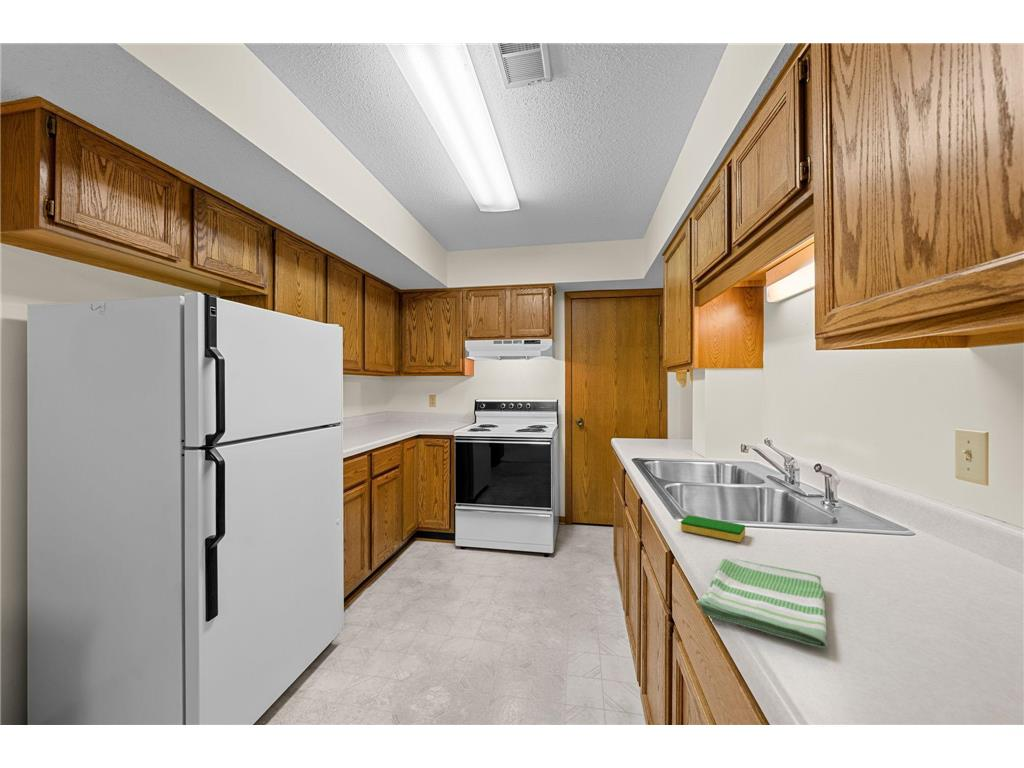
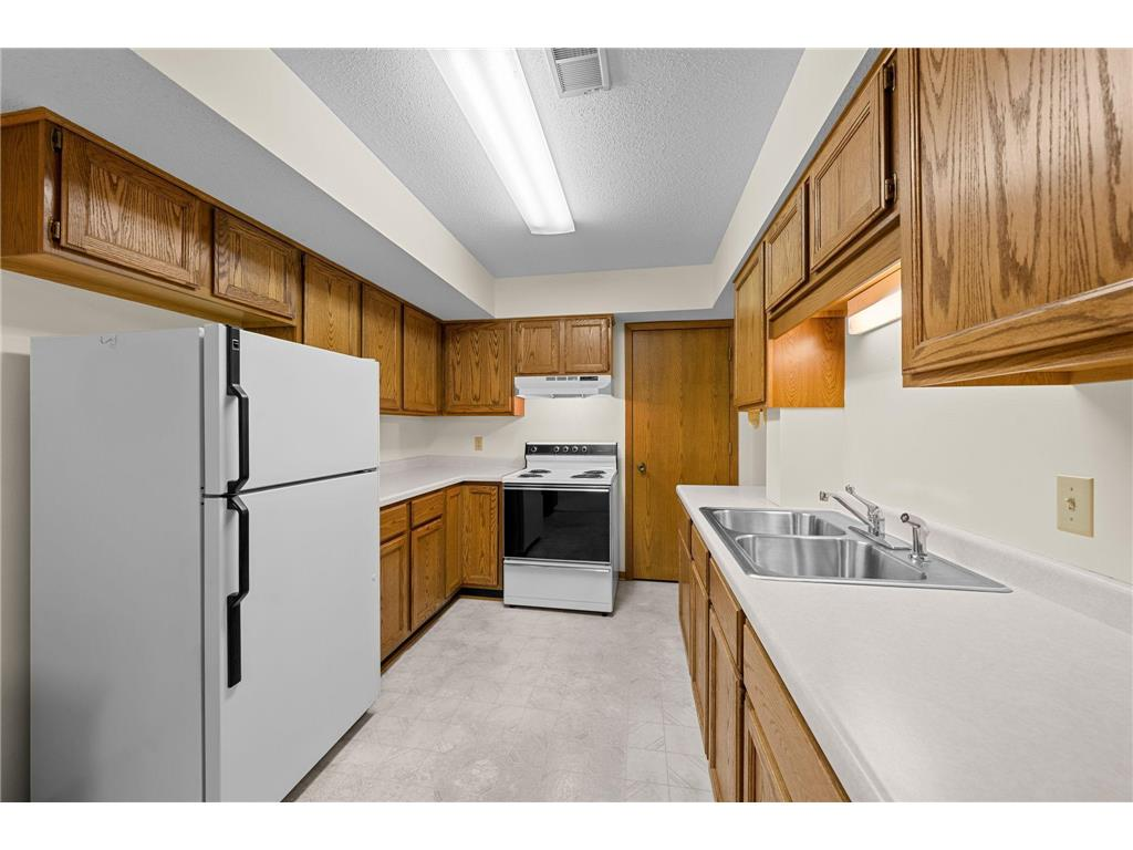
- dish towel [695,555,828,649]
- dish sponge [680,514,746,543]
